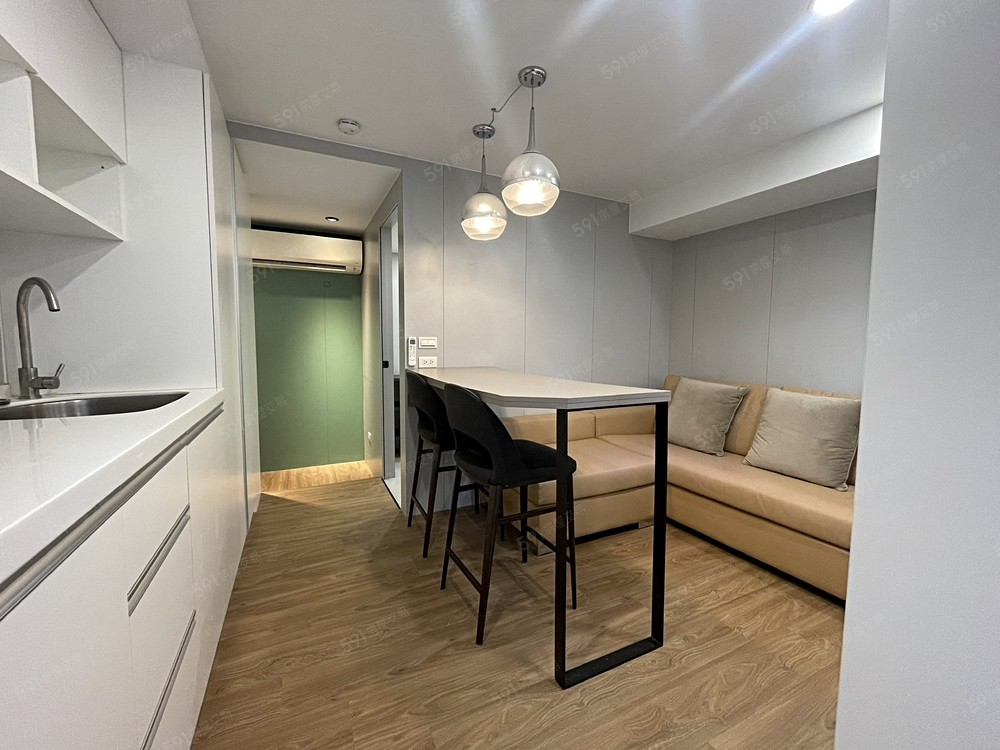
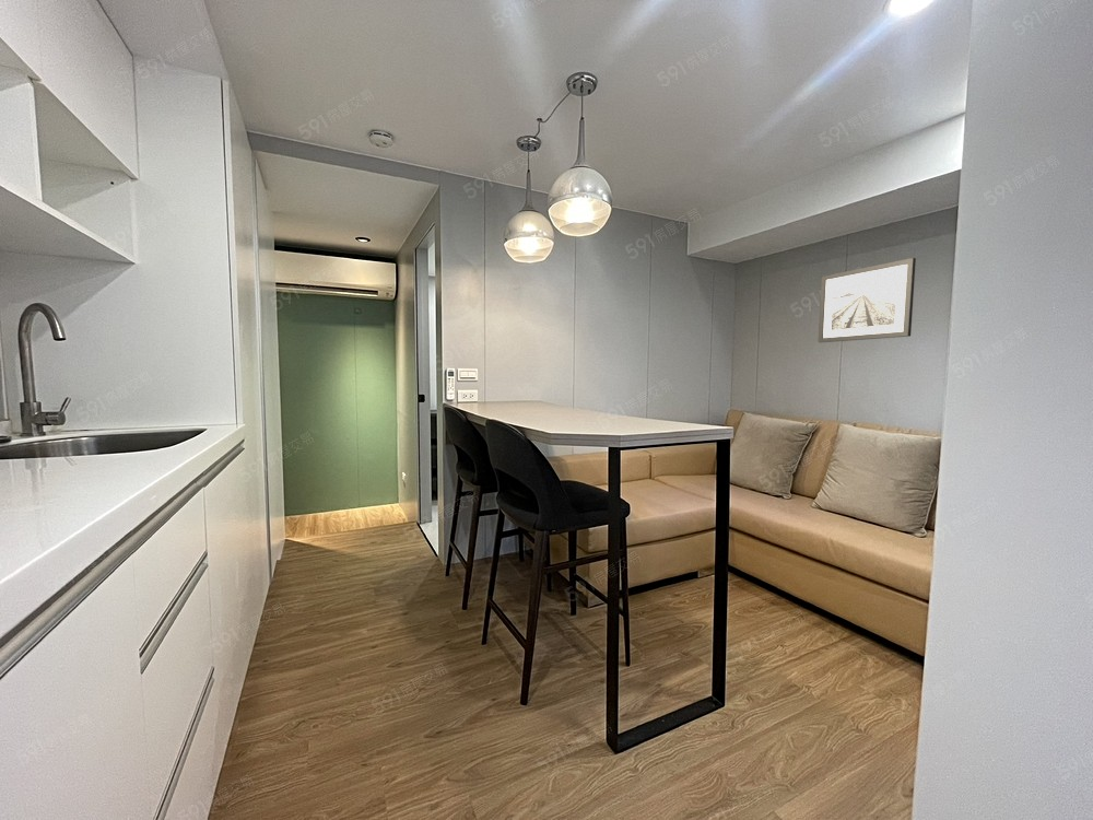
+ wall art [818,257,917,343]
